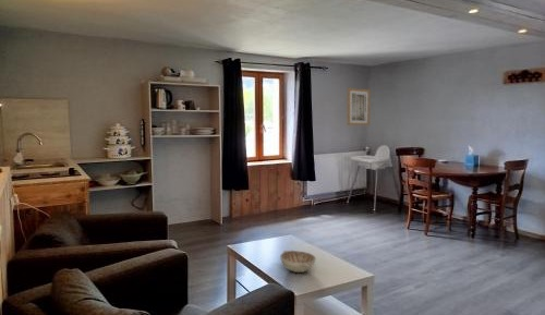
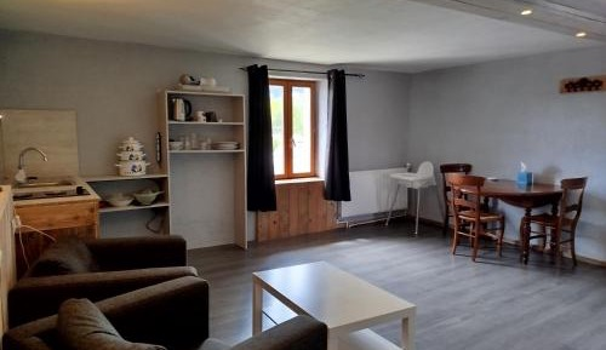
- decorative bowl [279,250,317,274]
- wall art [347,87,371,126]
